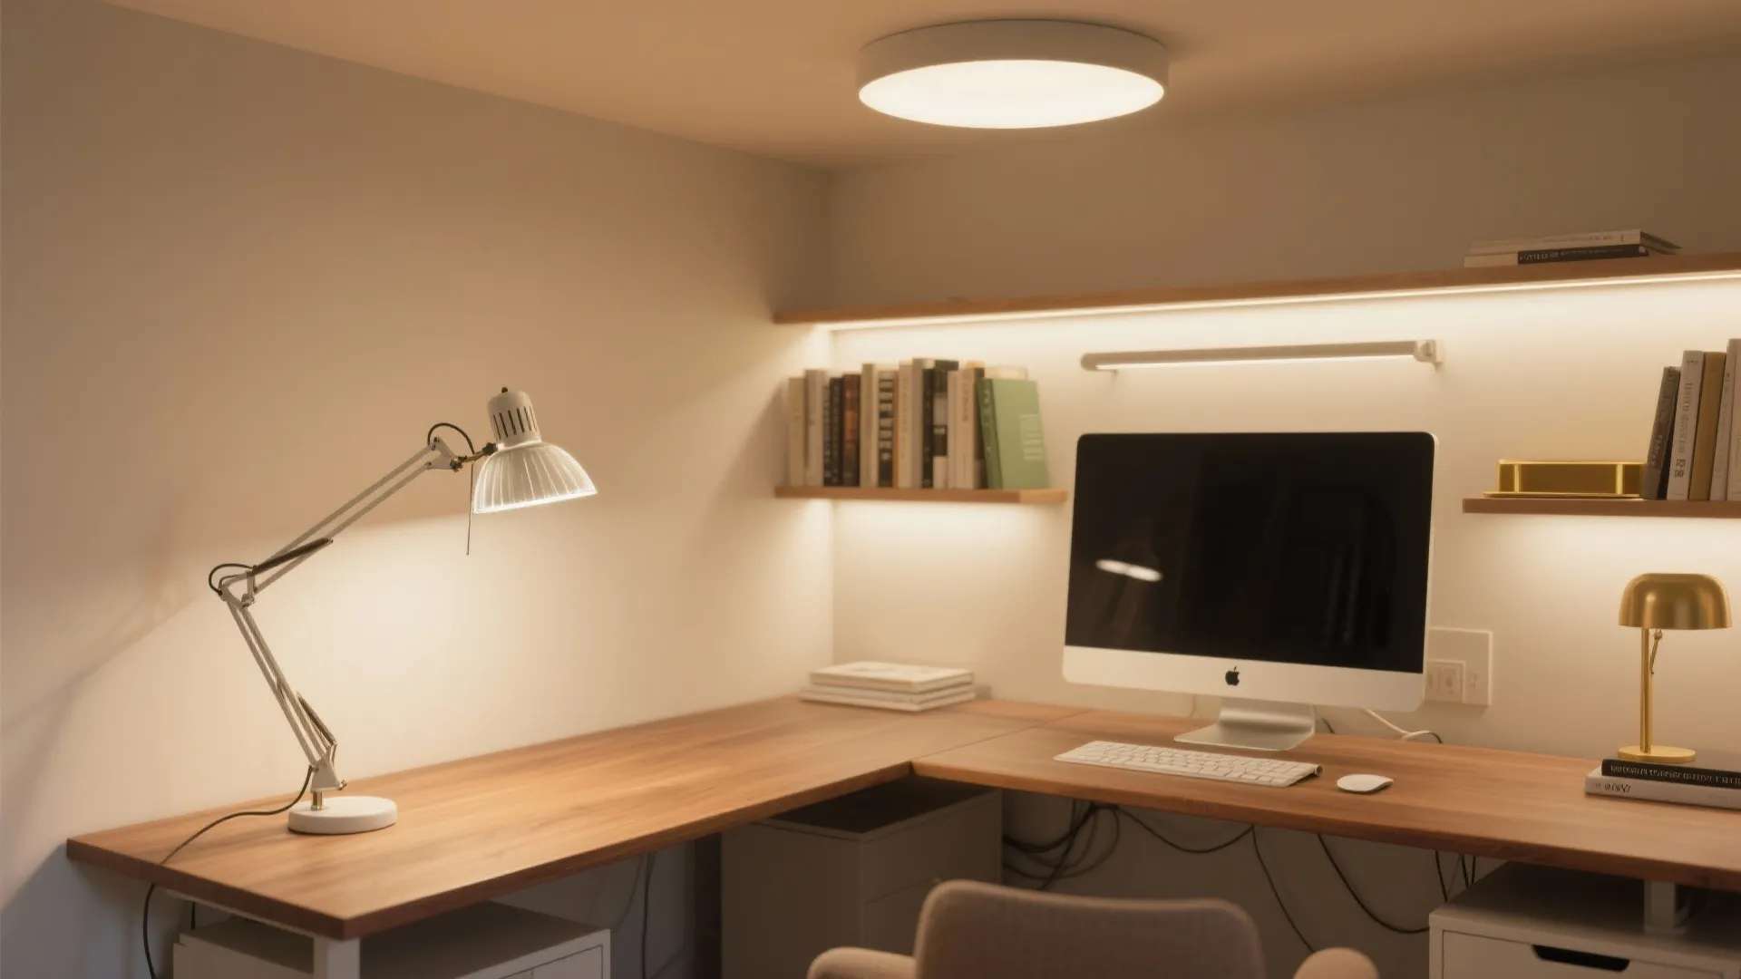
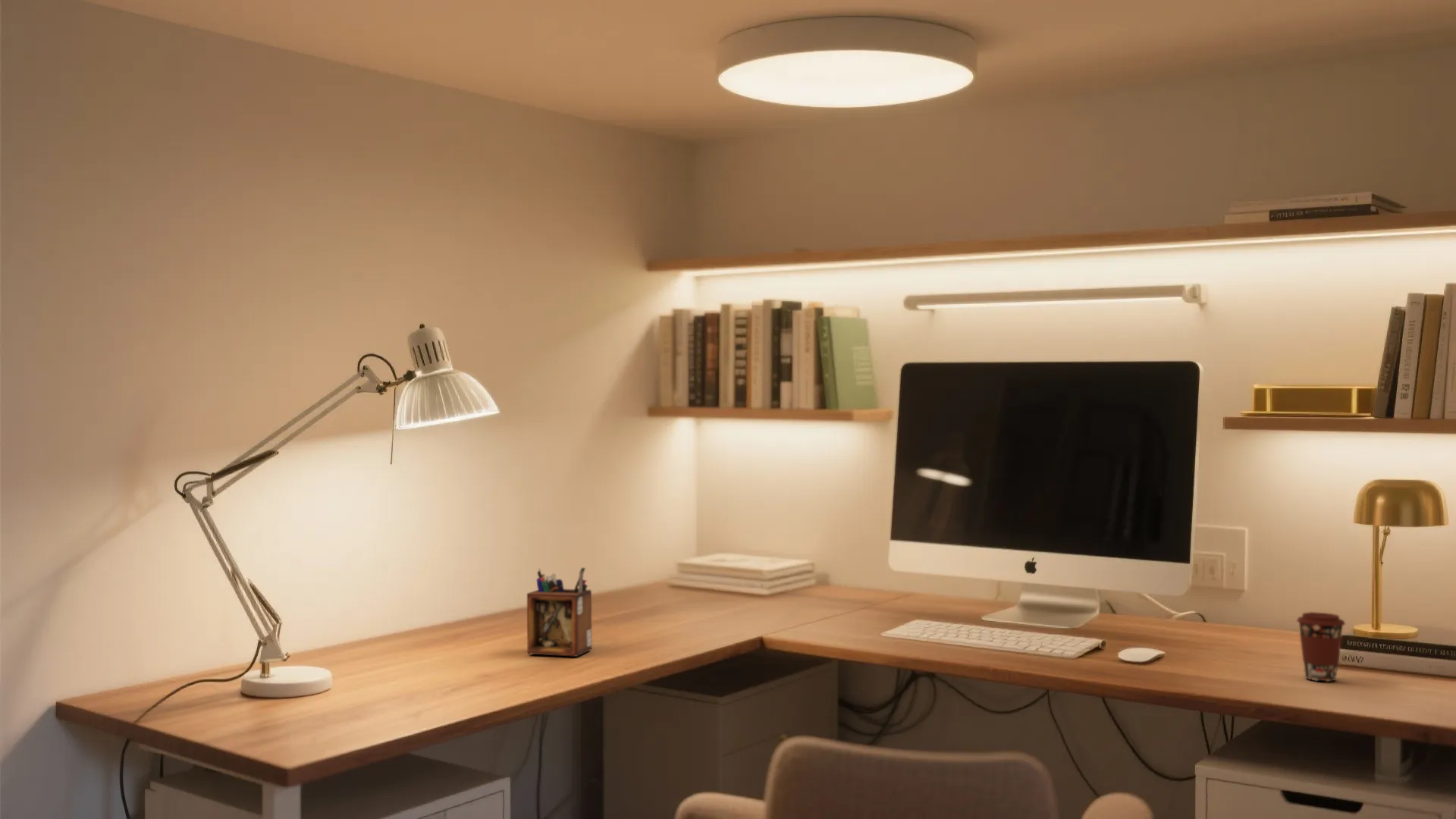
+ desk organizer [526,566,593,657]
+ coffee cup [1296,611,1346,682]
